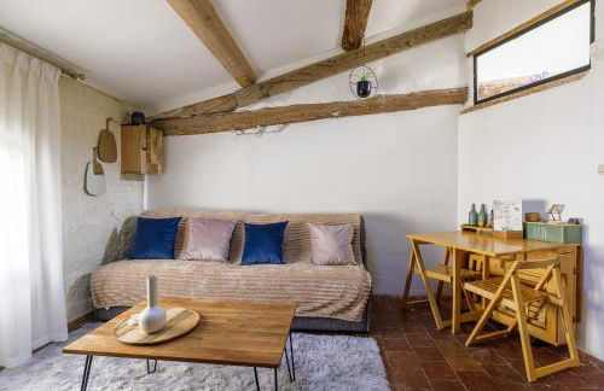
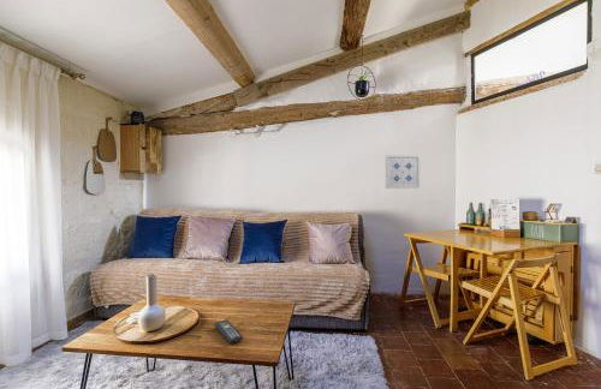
+ wall art [385,154,421,190]
+ remote control [213,318,244,345]
